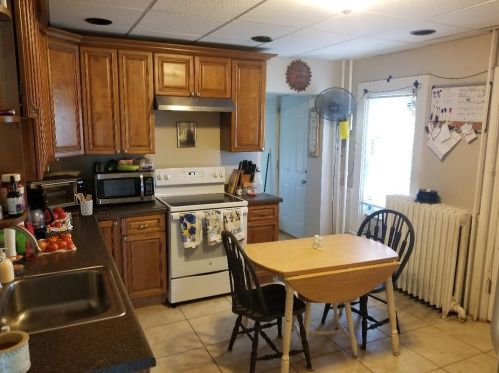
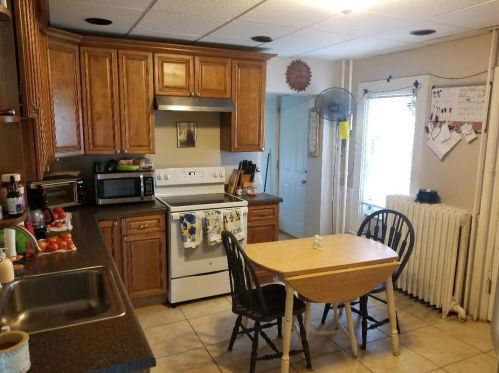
- utensil holder [74,192,93,216]
